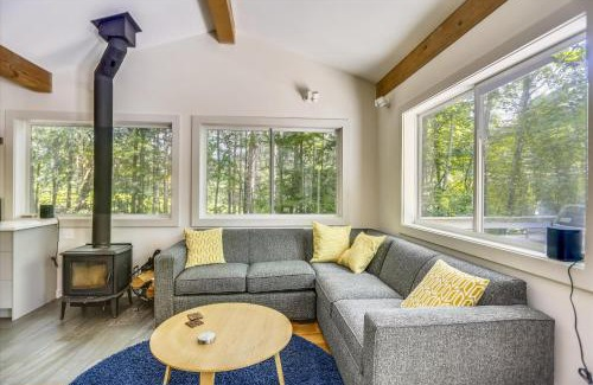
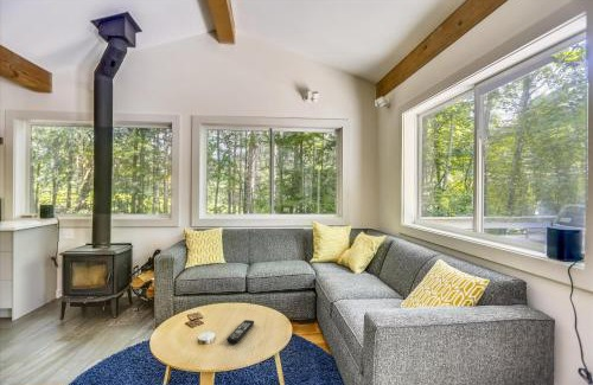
+ remote control [225,319,255,345]
